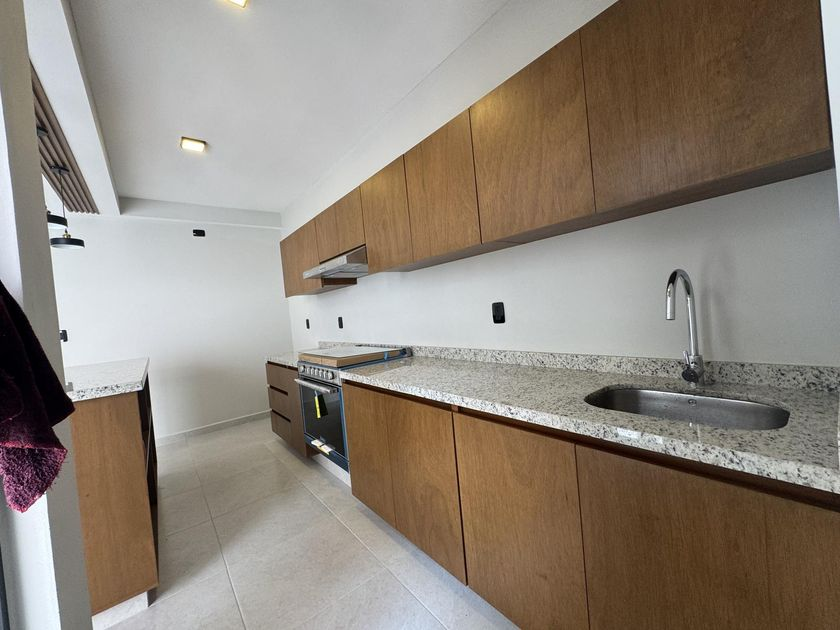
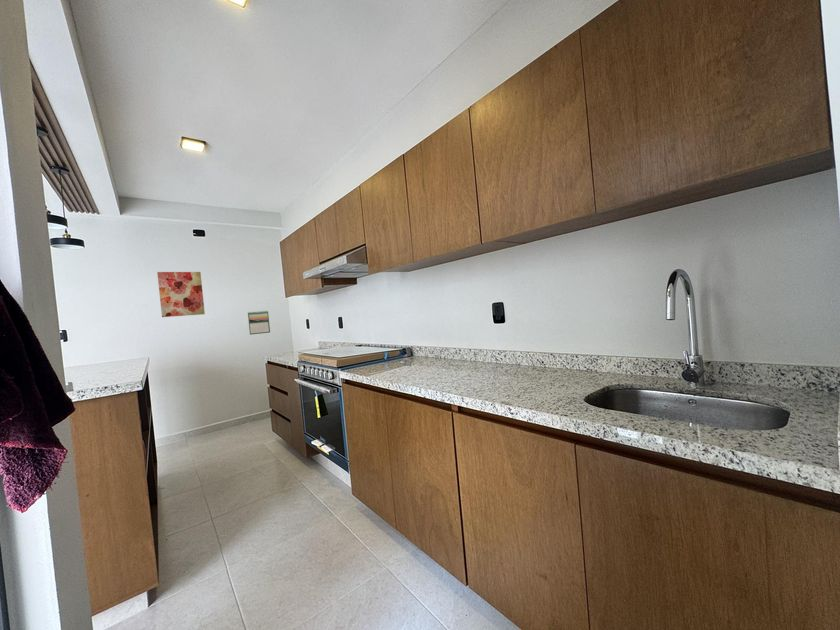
+ calendar [247,310,271,336]
+ wall art [157,271,206,318]
